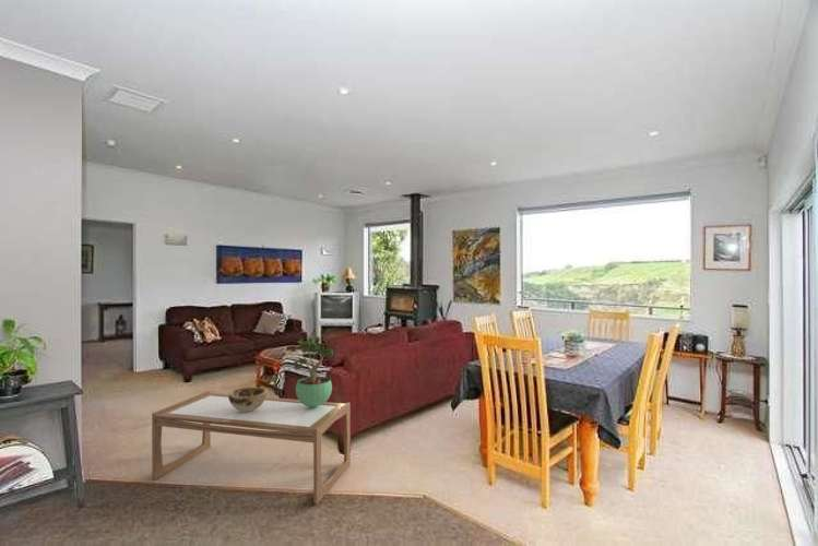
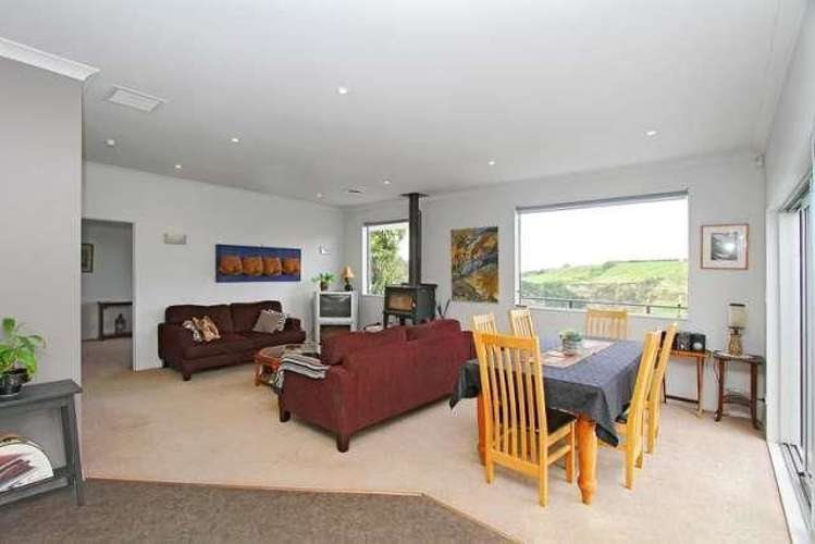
- potted plant [292,335,335,407]
- decorative bowl [228,387,268,412]
- coffee table [151,390,352,505]
